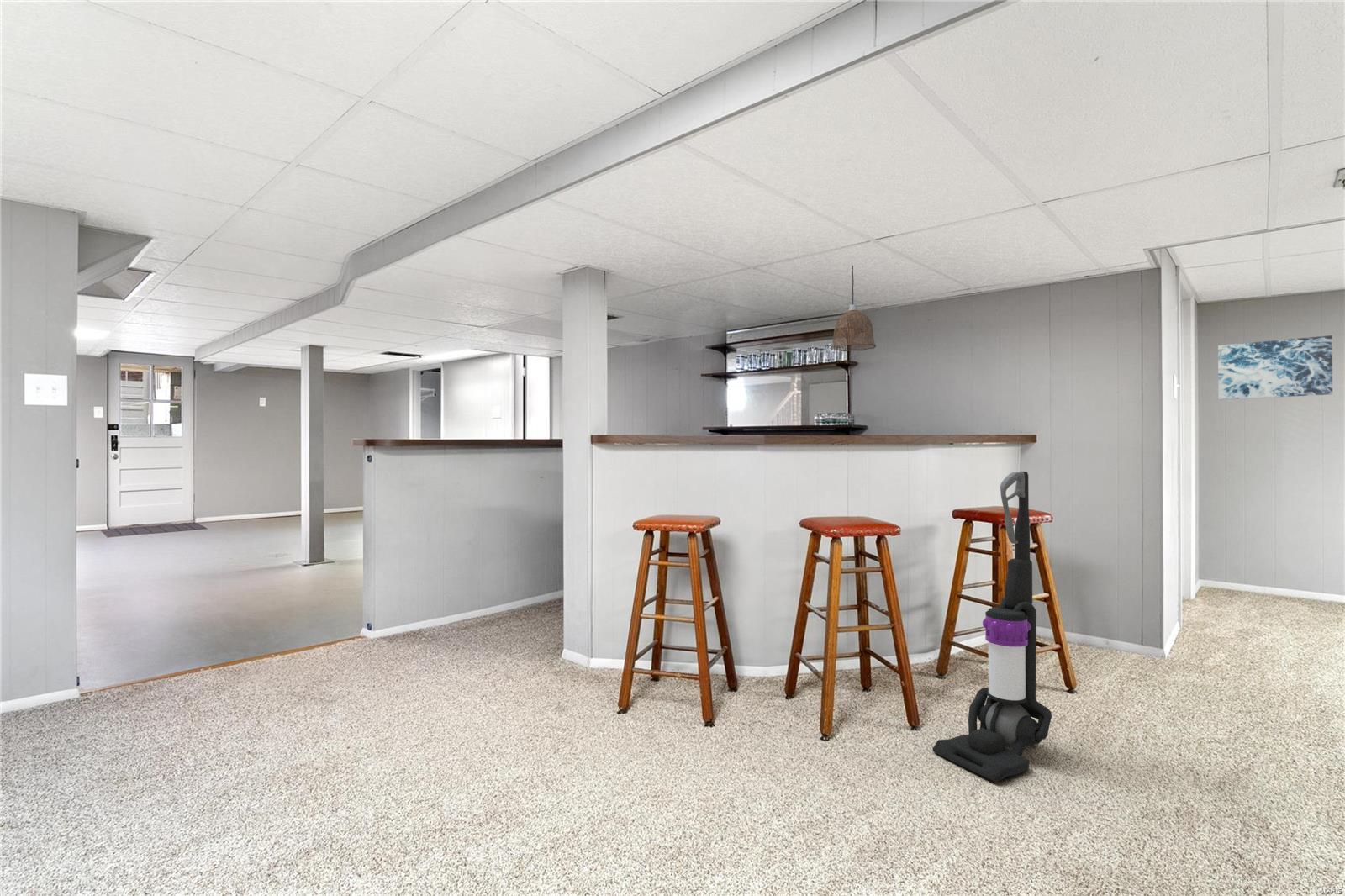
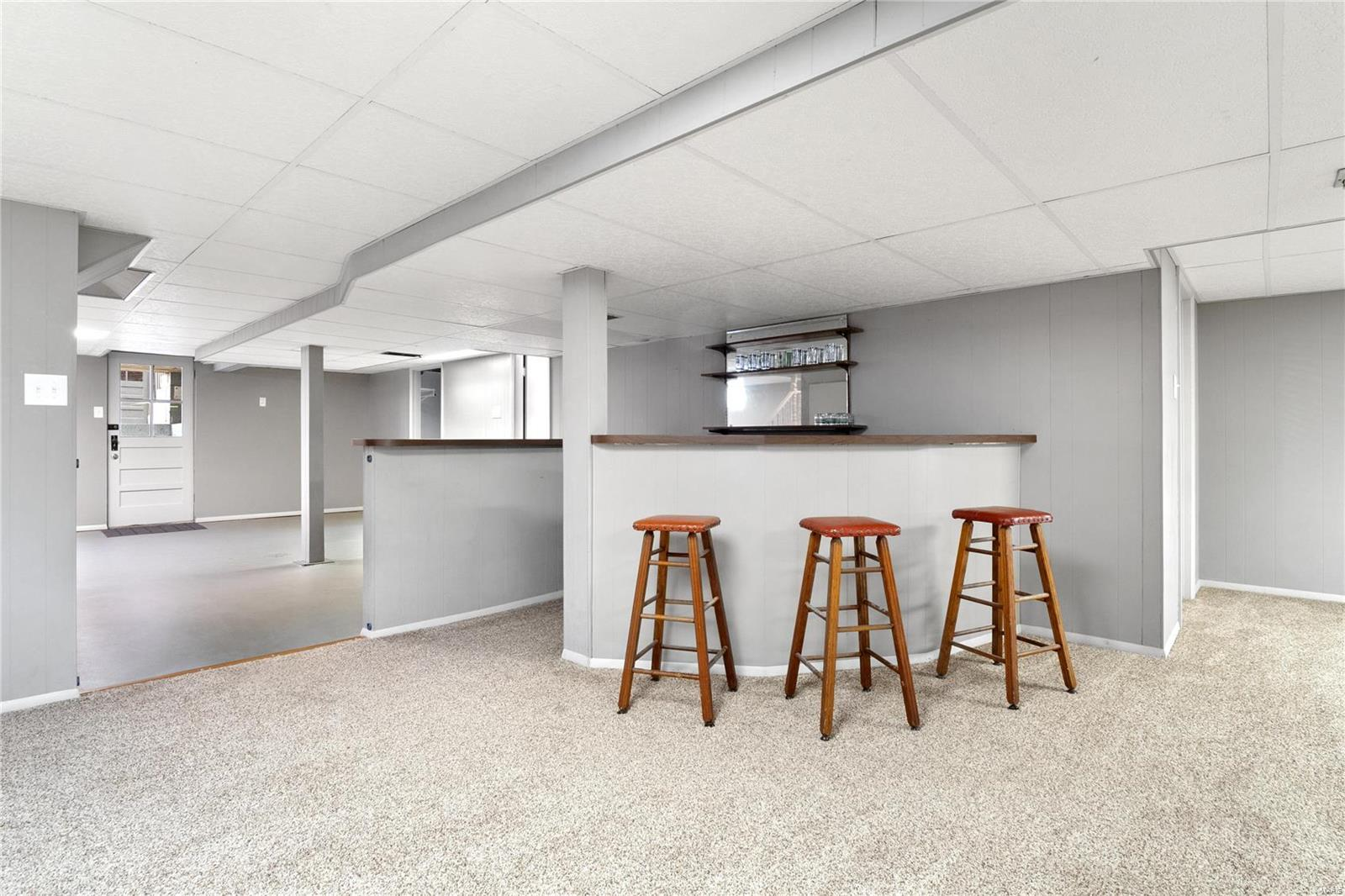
- vacuum cleaner [932,471,1052,783]
- wall art [1217,335,1333,400]
- pendant lamp [830,265,877,352]
